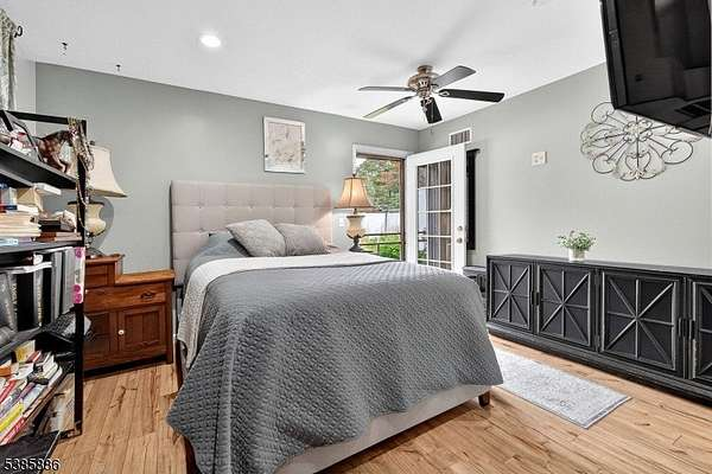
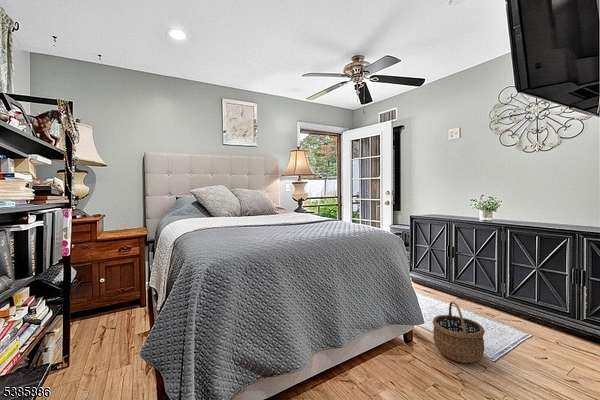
+ wicker basket [432,300,486,364]
